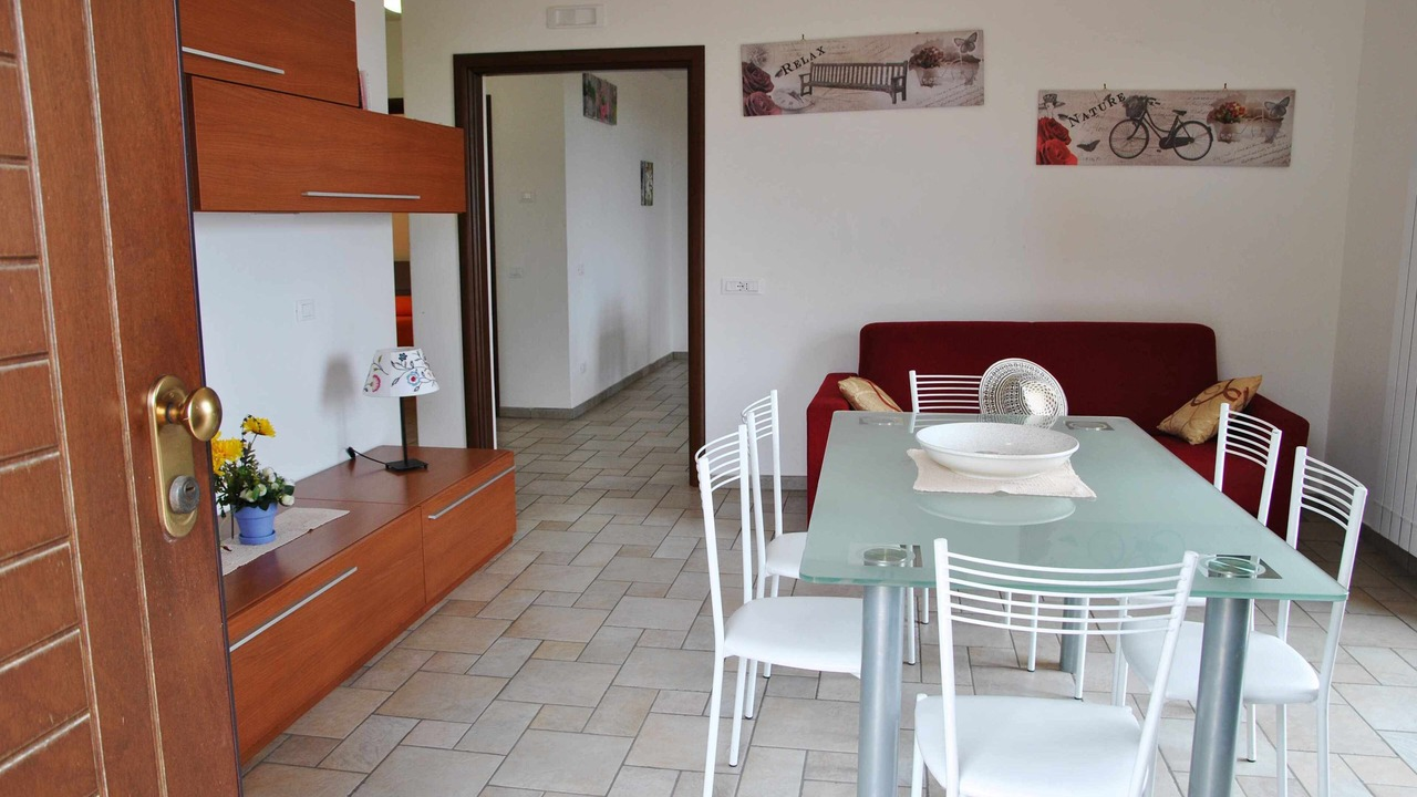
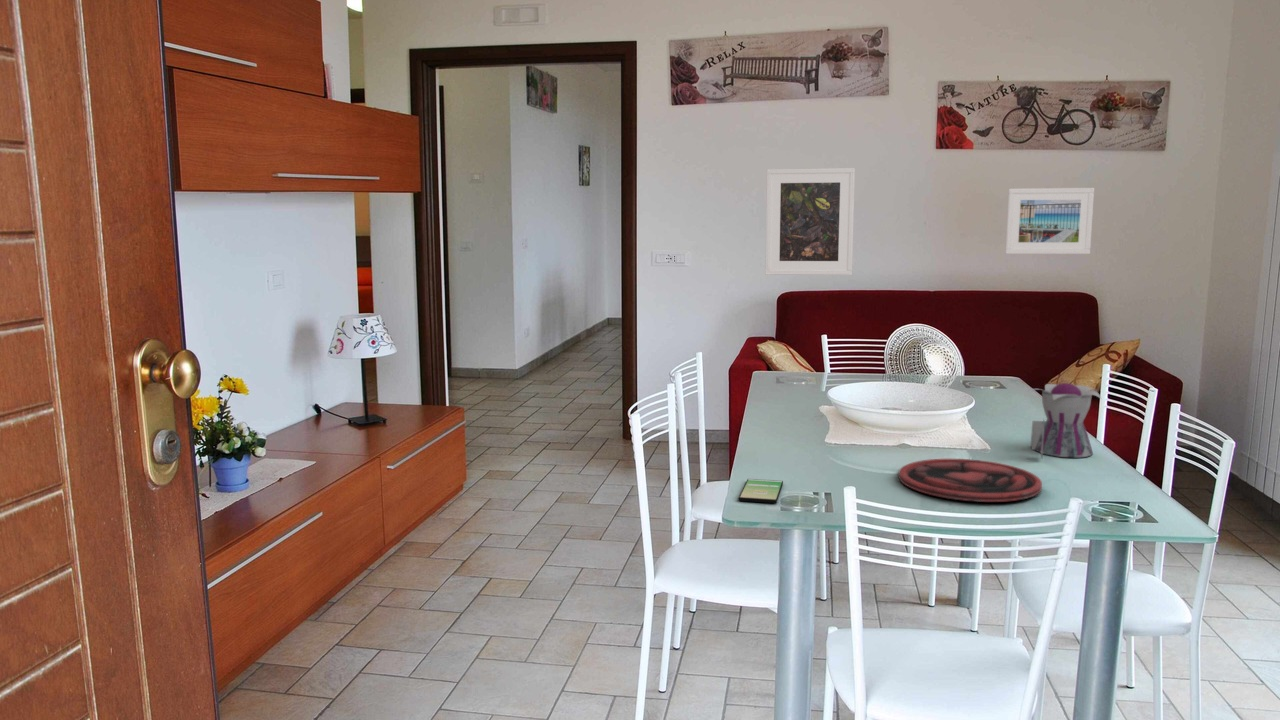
+ teapot [1026,382,1103,461]
+ smartphone [738,478,784,504]
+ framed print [764,167,856,276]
+ plate [898,458,1043,503]
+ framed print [1004,187,1095,255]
